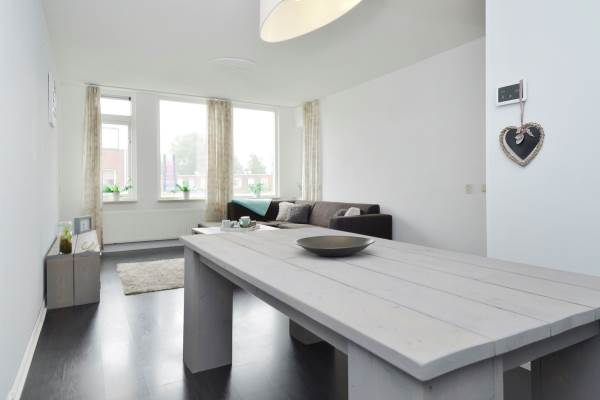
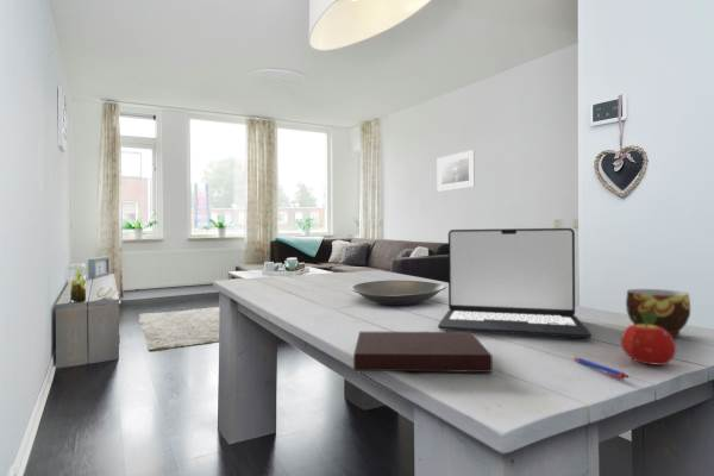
+ notebook [352,331,494,374]
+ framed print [436,149,476,193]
+ laptop [437,227,593,339]
+ pen [572,356,630,381]
+ cup [625,288,691,338]
+ fruit [620,321,677,367]
